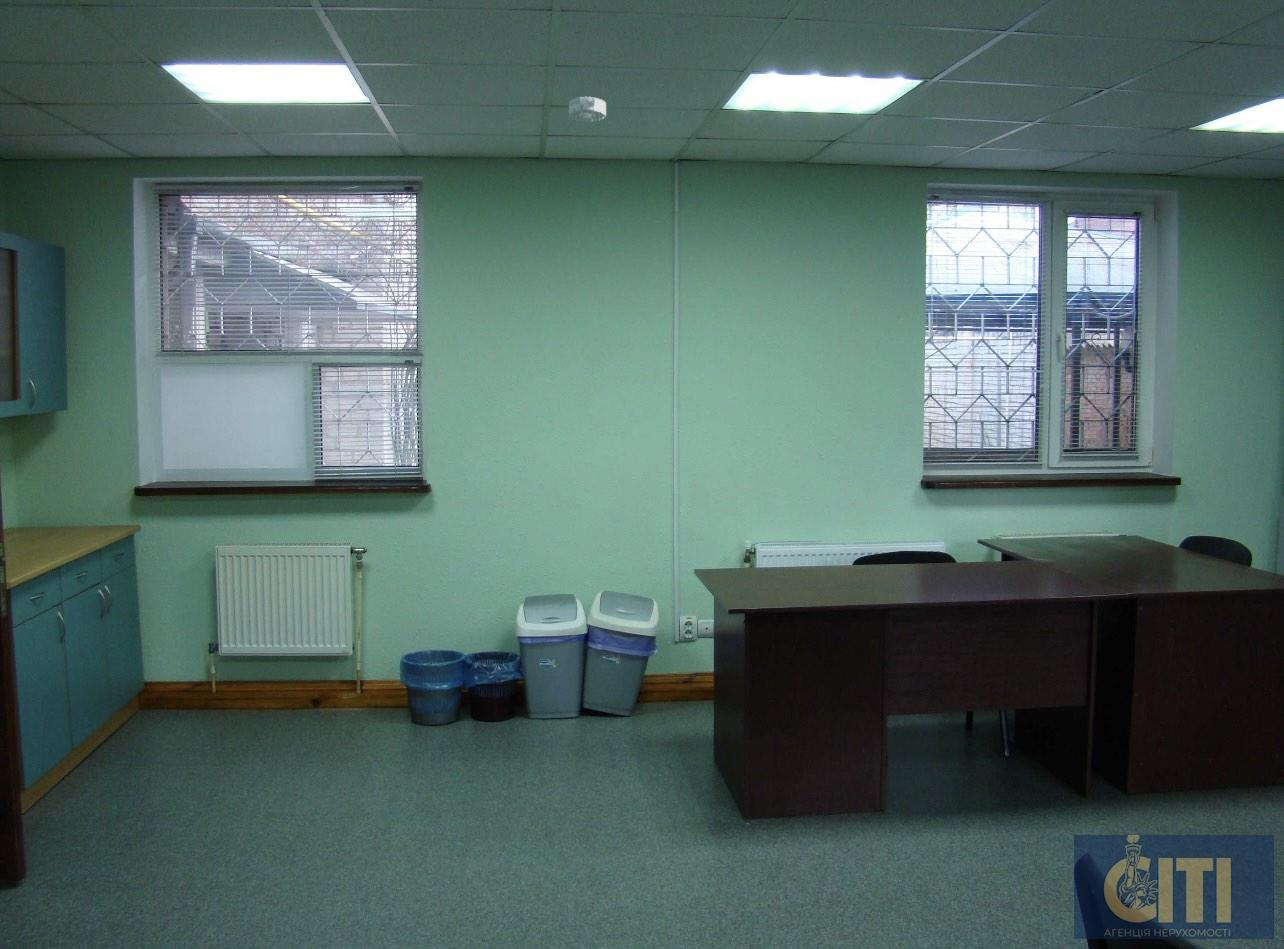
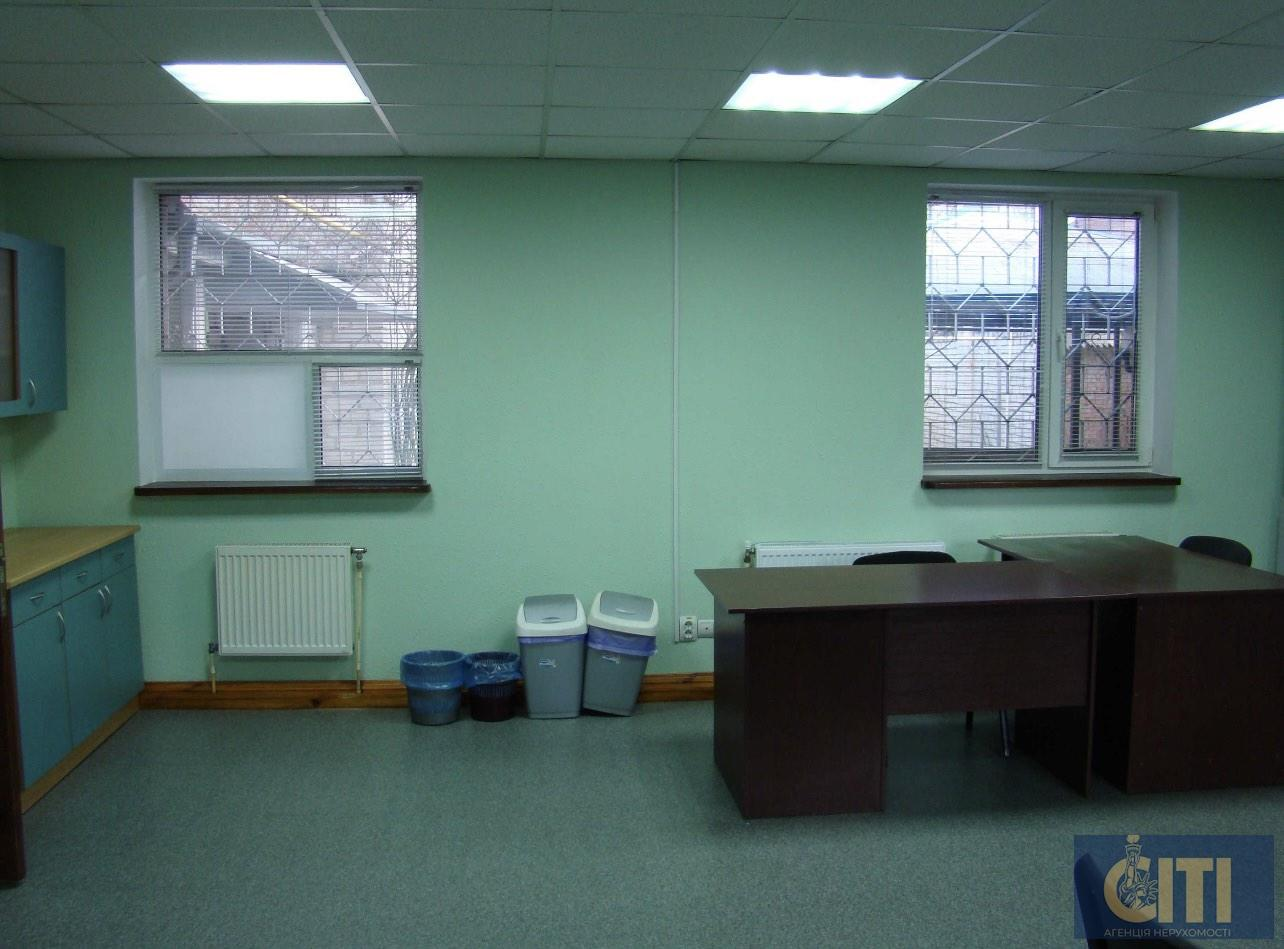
- smoke detector [568,96,607,123]
